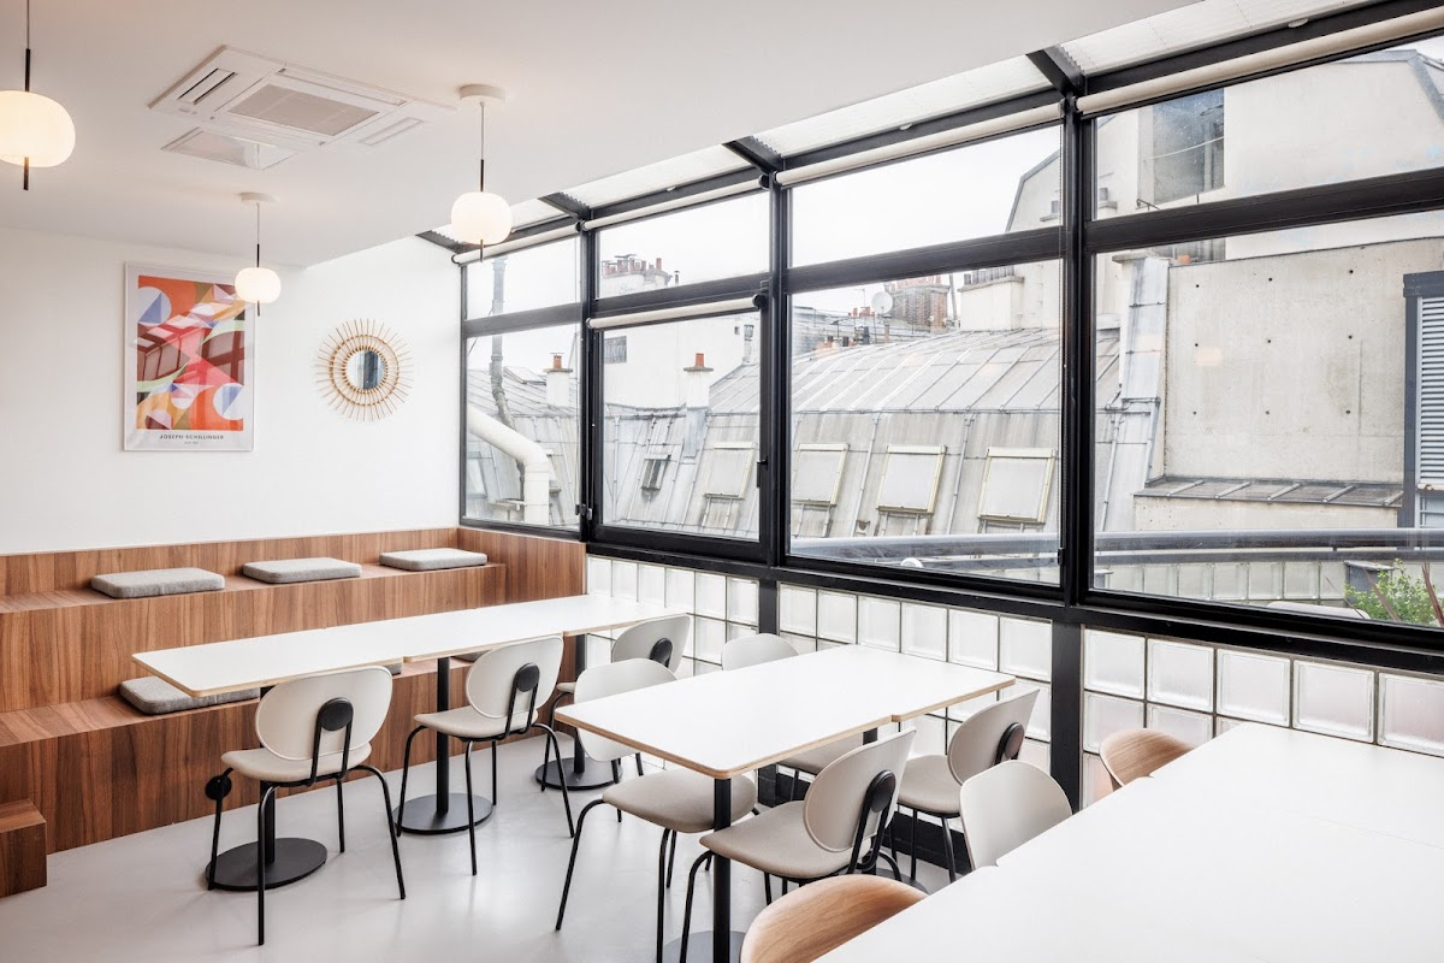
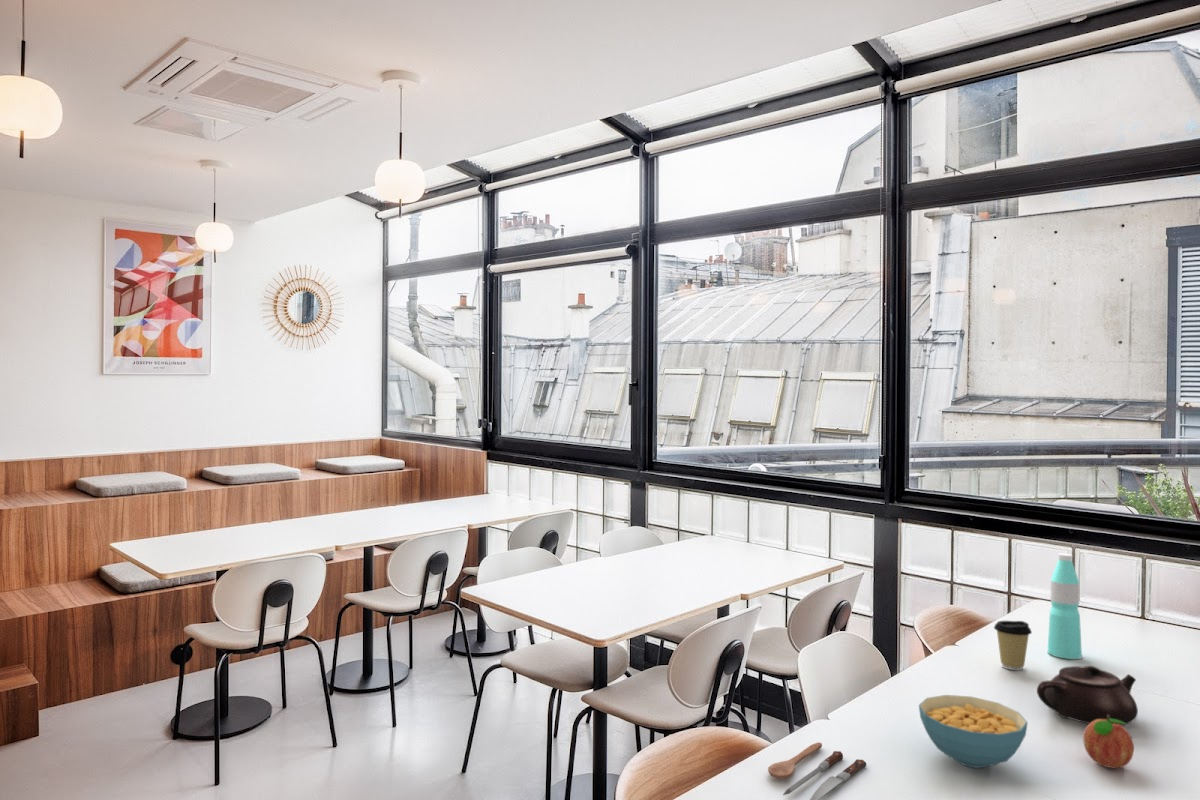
+ cereal bowl [918,694,1029,769]
+ fruit [1082,715,1135,769]
+ water bottle [1047,552,1083,660]
+ teapot [1036,665,1139,726]
+ spoon [767,741,867,800]
+ coffee cup [993,620,1033,671]
